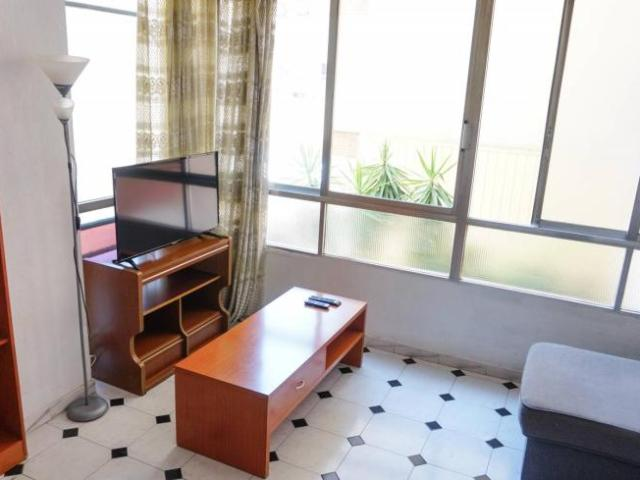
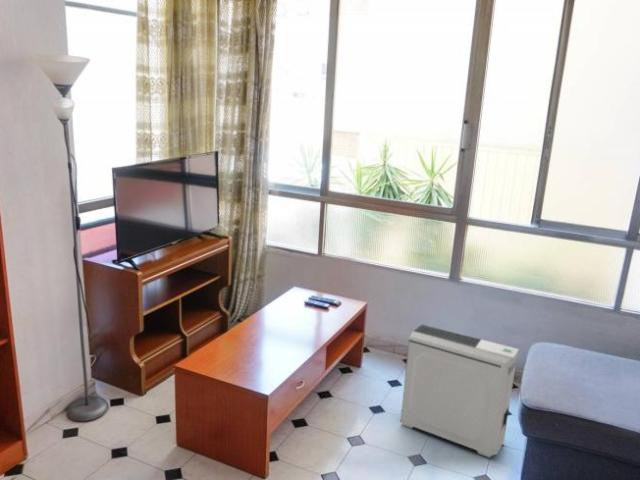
+ air purifier [400,323,520,459]
